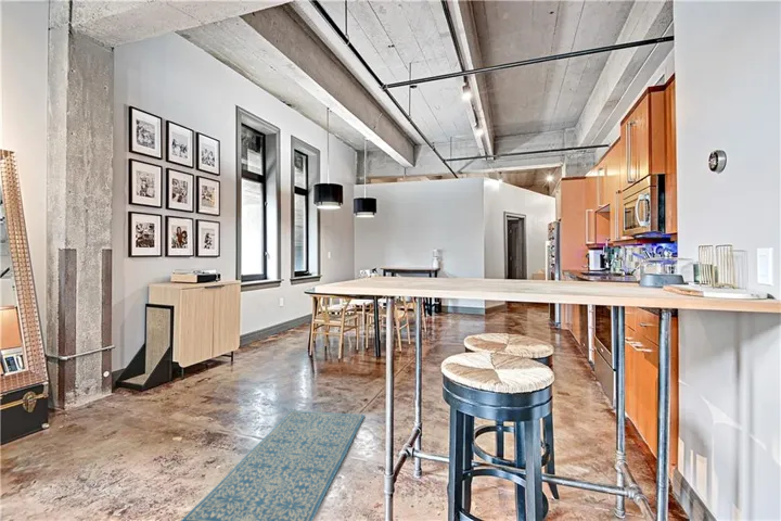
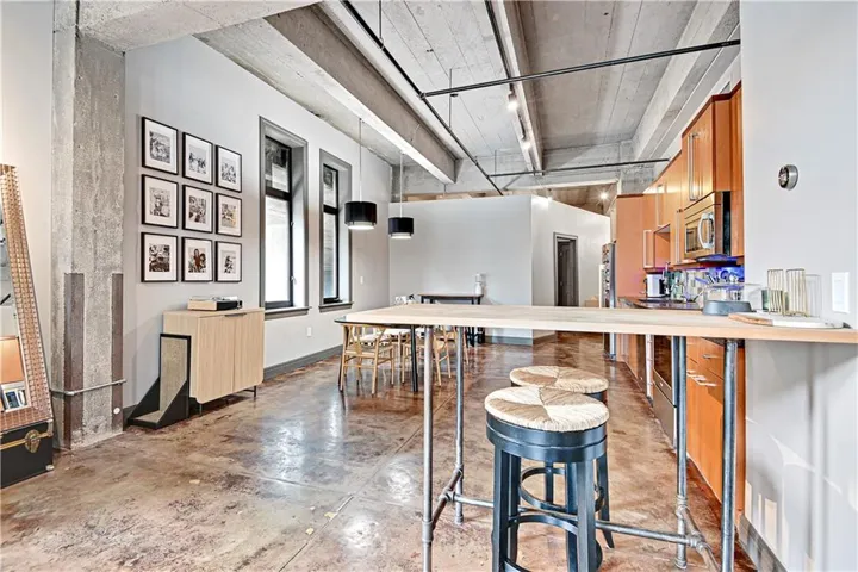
- rug [180,409,366,521]
